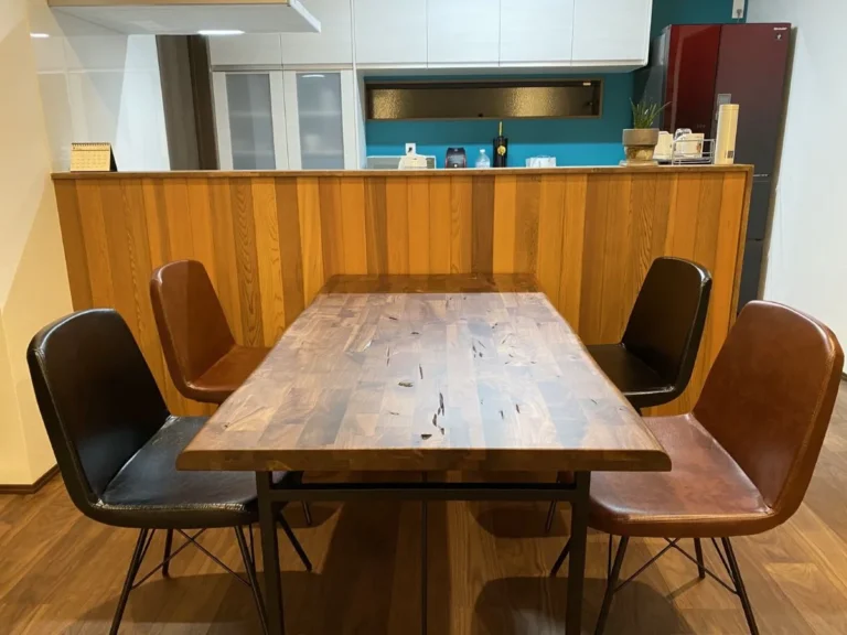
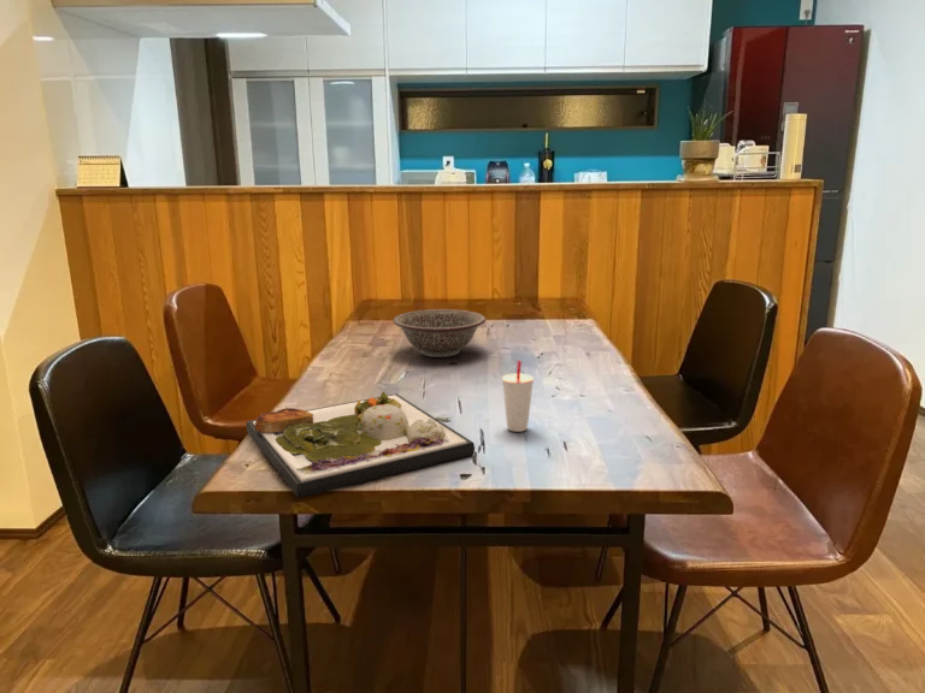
+ decorative bowl [393,308,487,359]
+ dinner plate [246,391,476,499]
+ cup [501,359,535,433]
